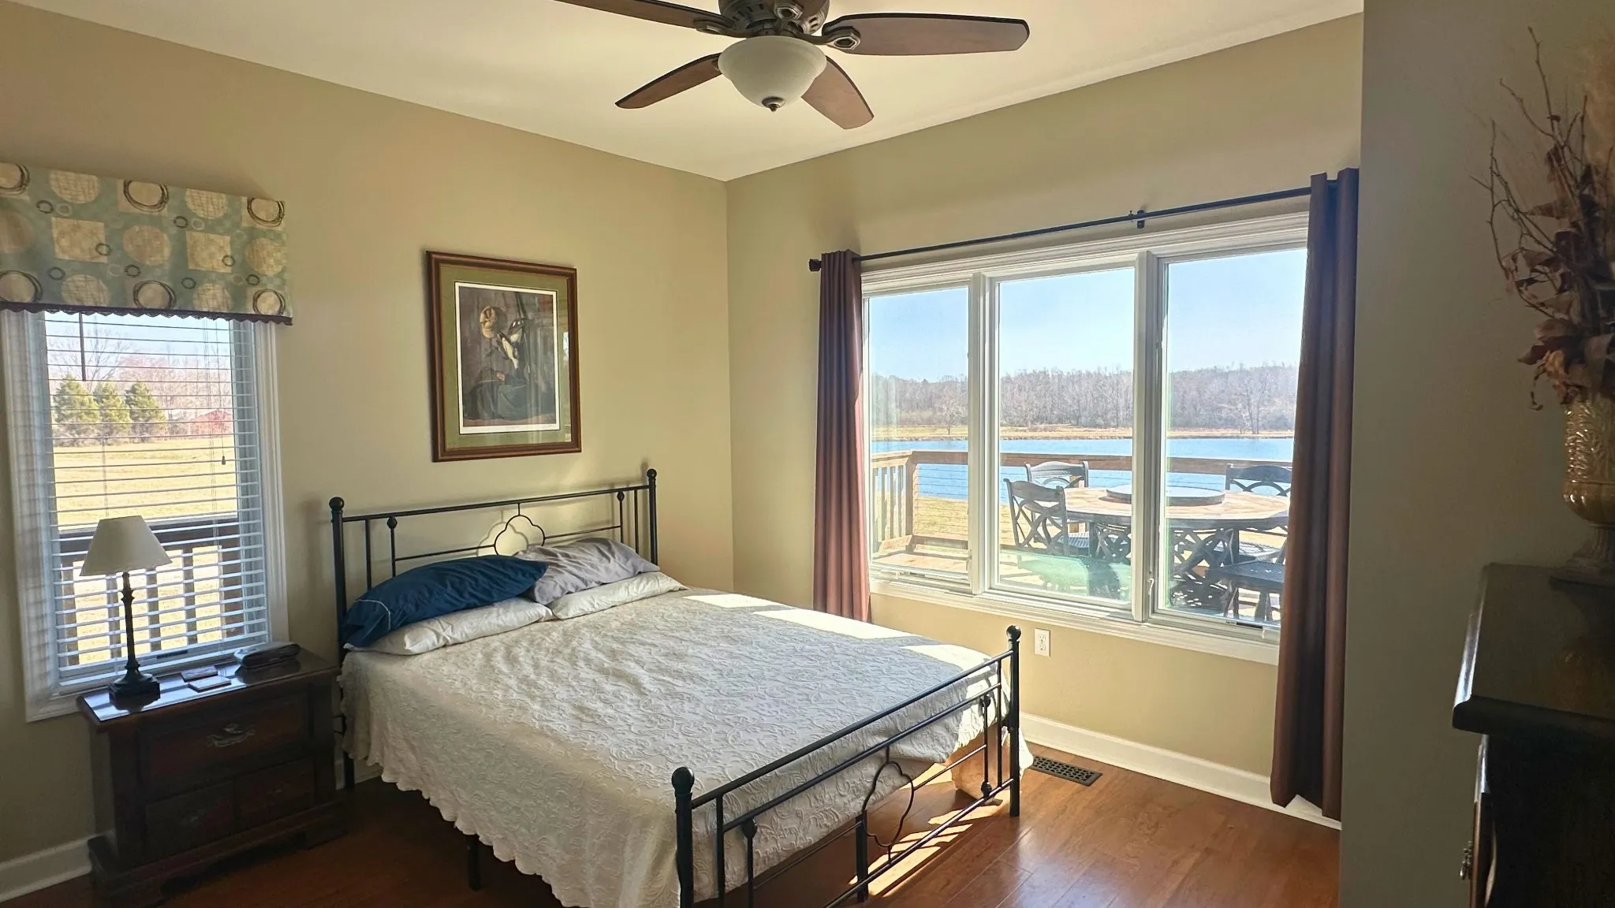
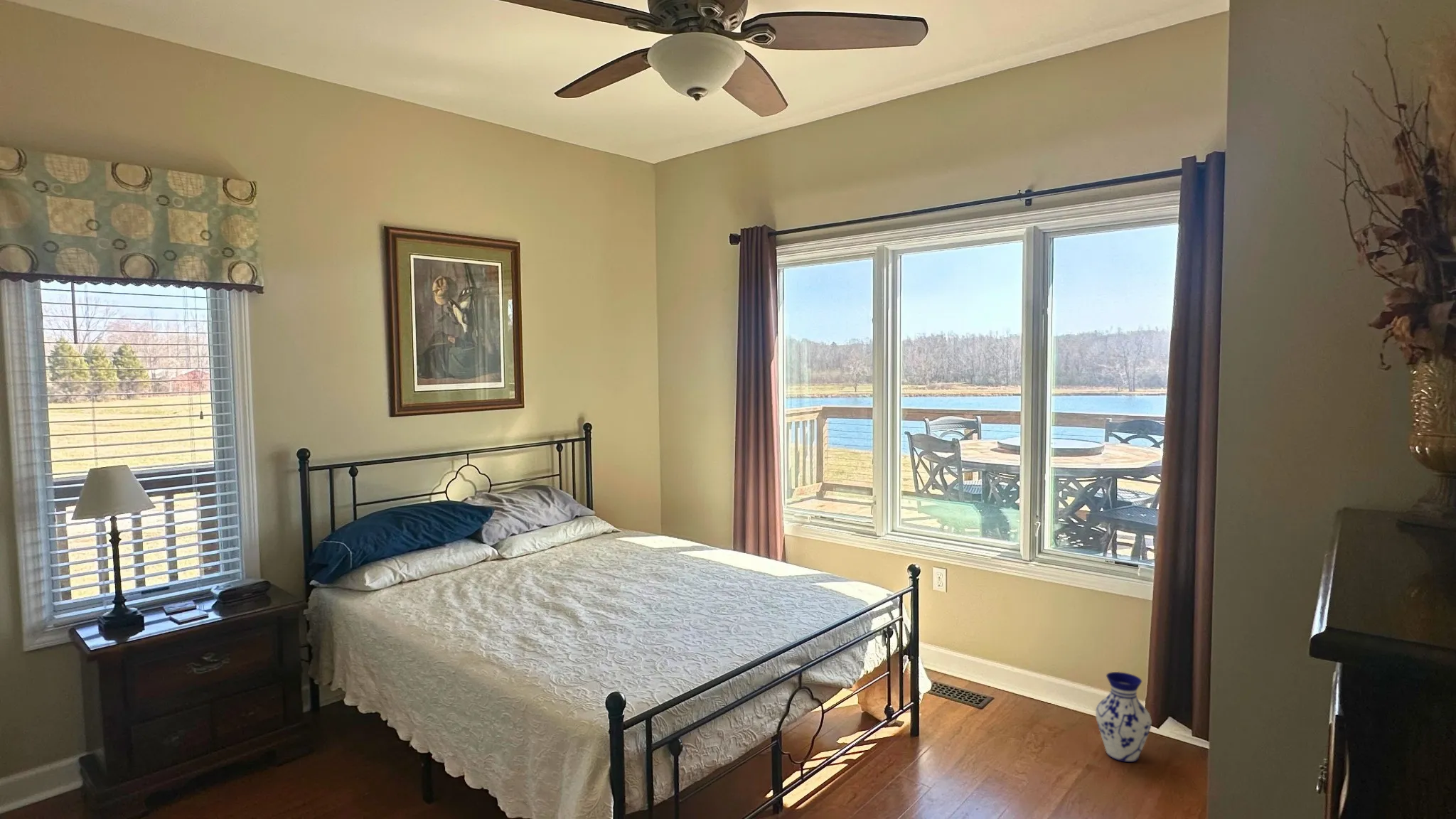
+ vase [1095,671,1152,763]
